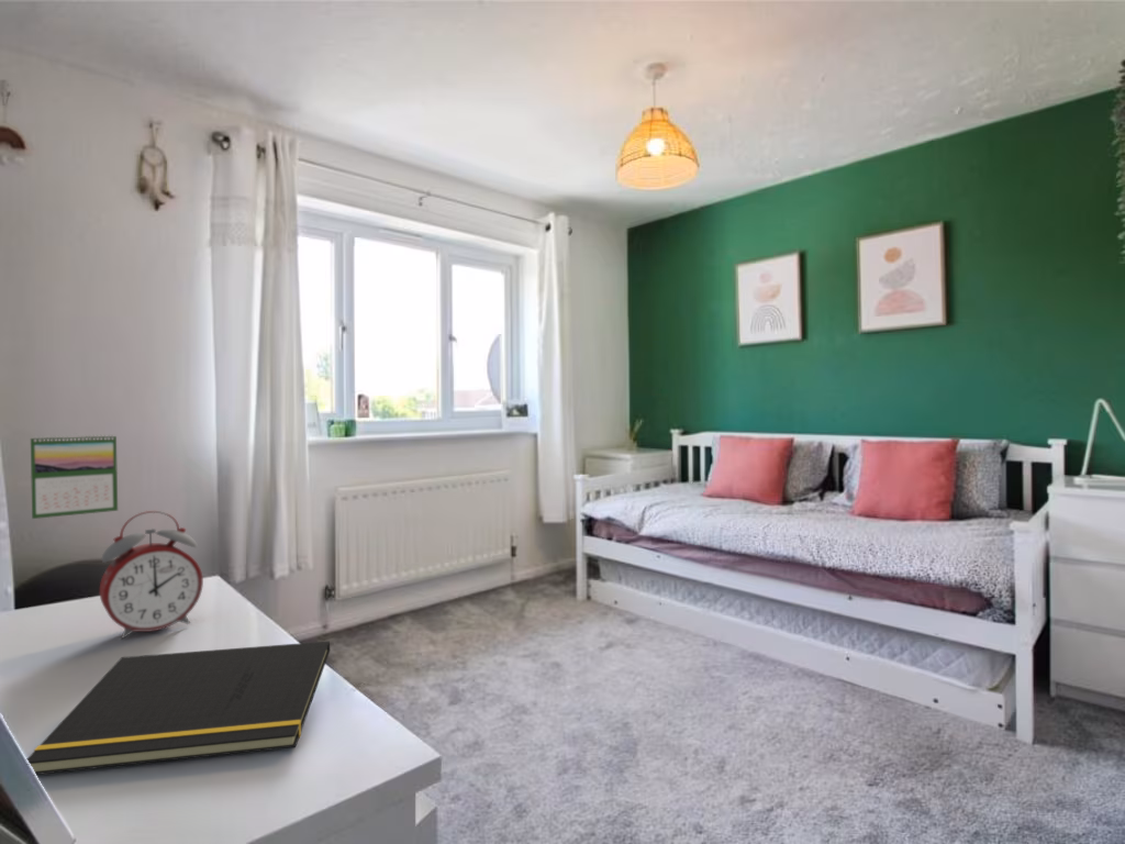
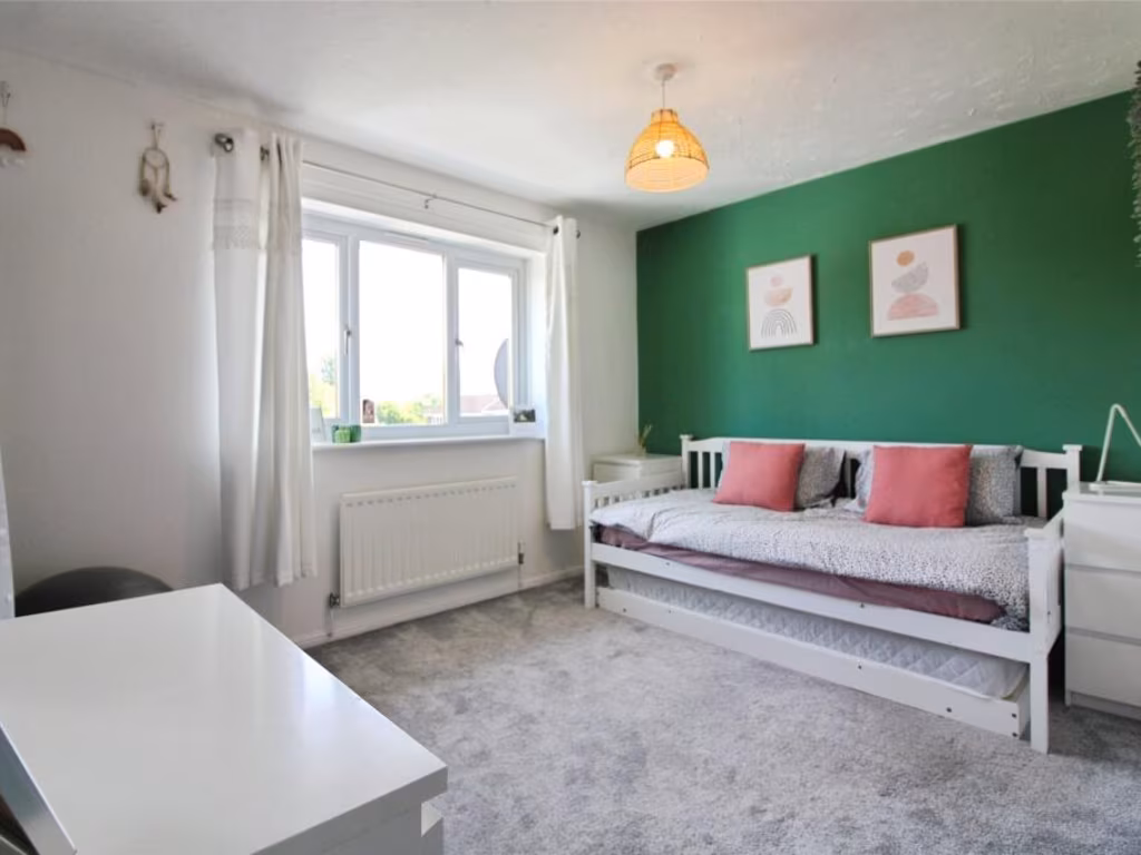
- alarm clock [99,510,204,640]
- calendar [30,432,119,520]
- notepad [26,640,331,776]
